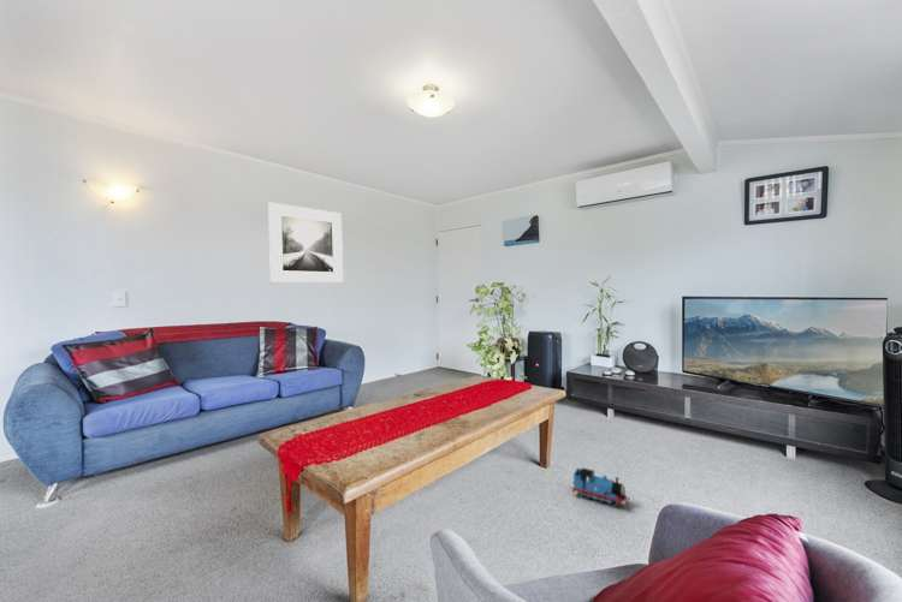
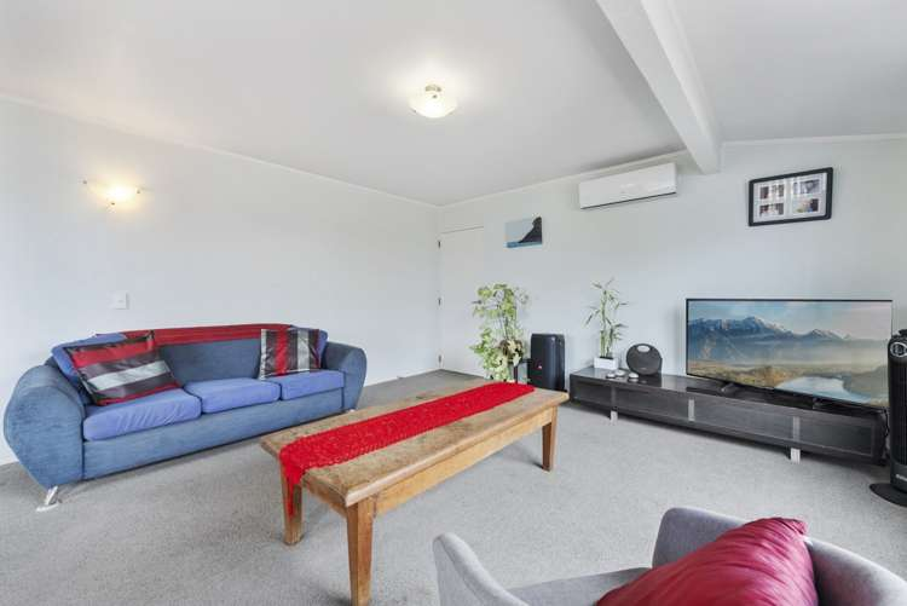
- toy train [569,466,629,507]
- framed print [267,202,344,284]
